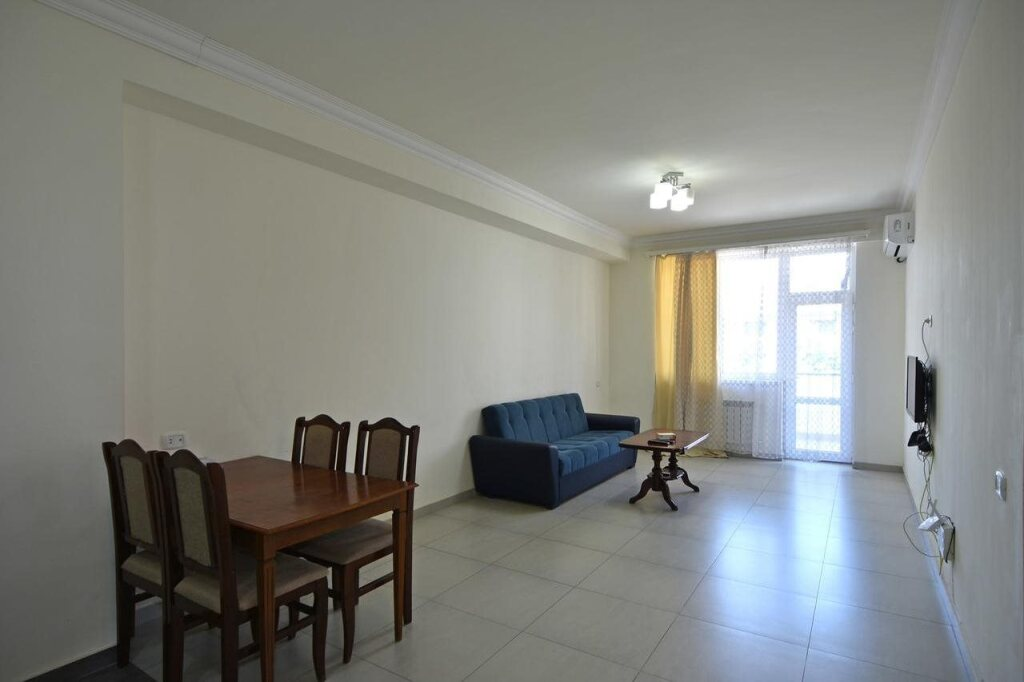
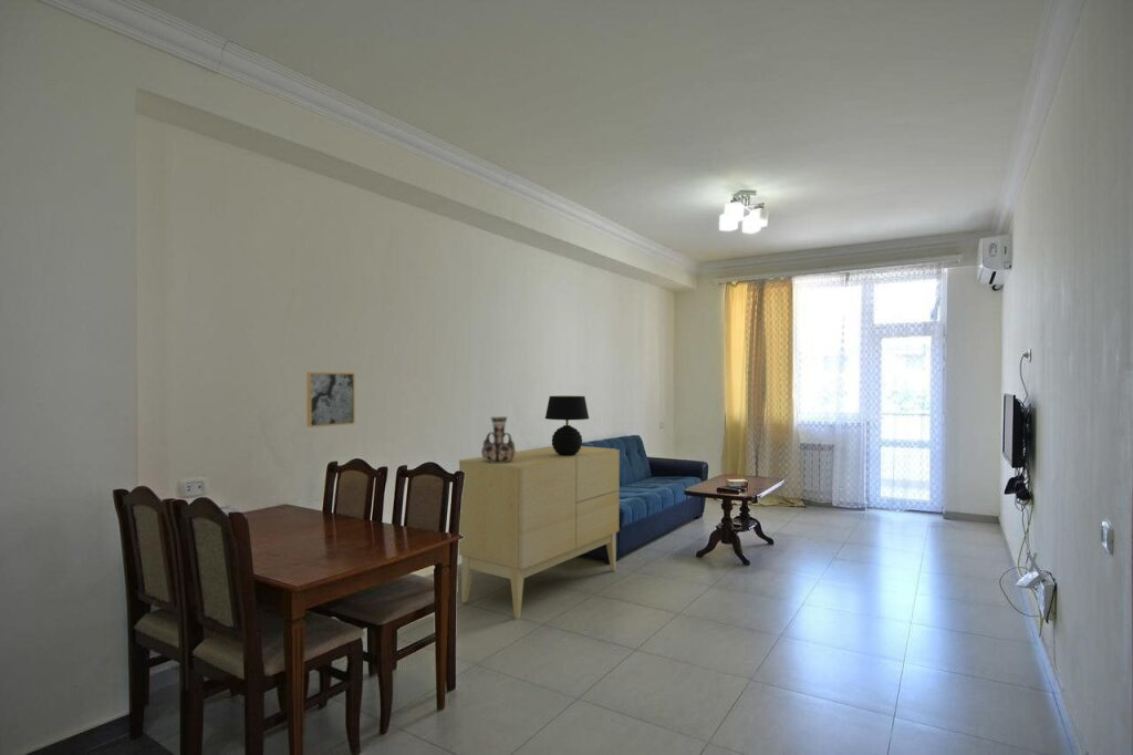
+ sideboard [458,445,621,620]
+ wall art [305,371,356,428]
+ decorative vase [480,416,517,463]
+ table lamp [544,395,590,456]
